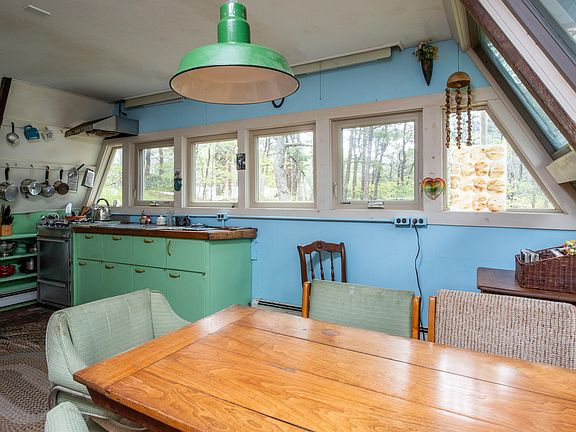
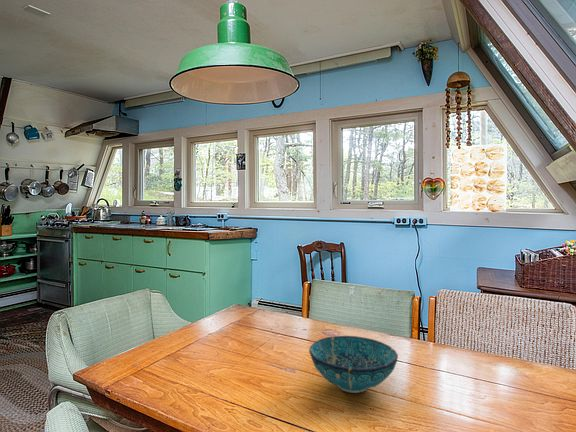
+ bowl [308,335,399,394]
